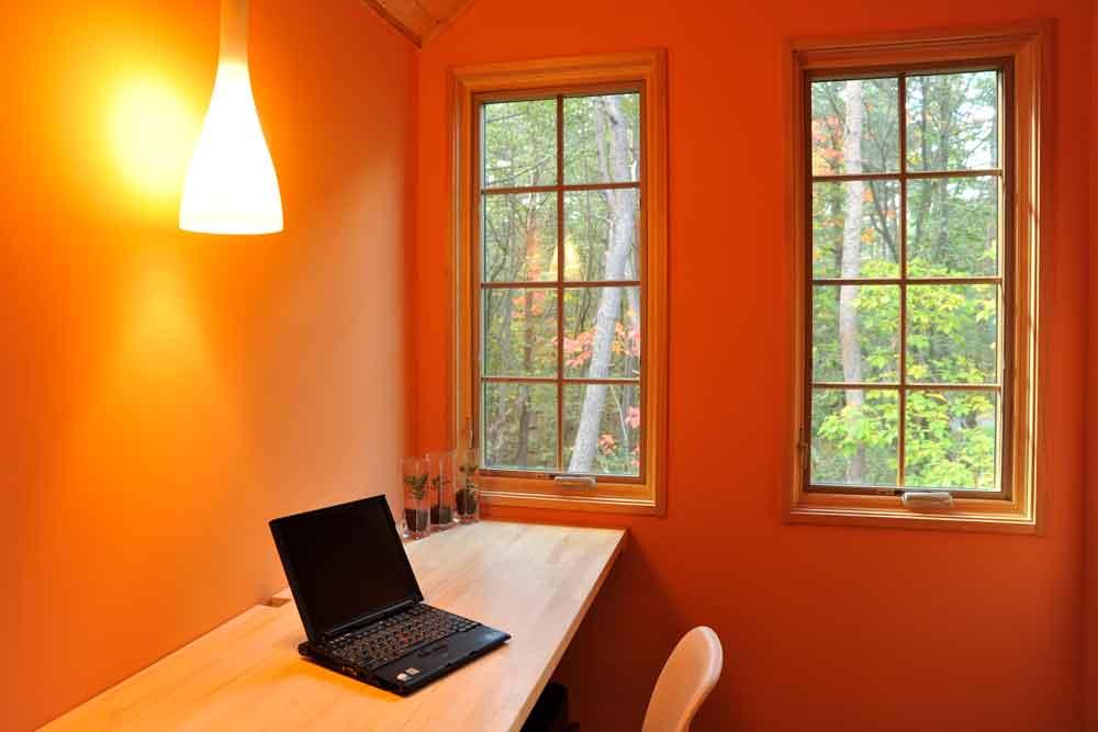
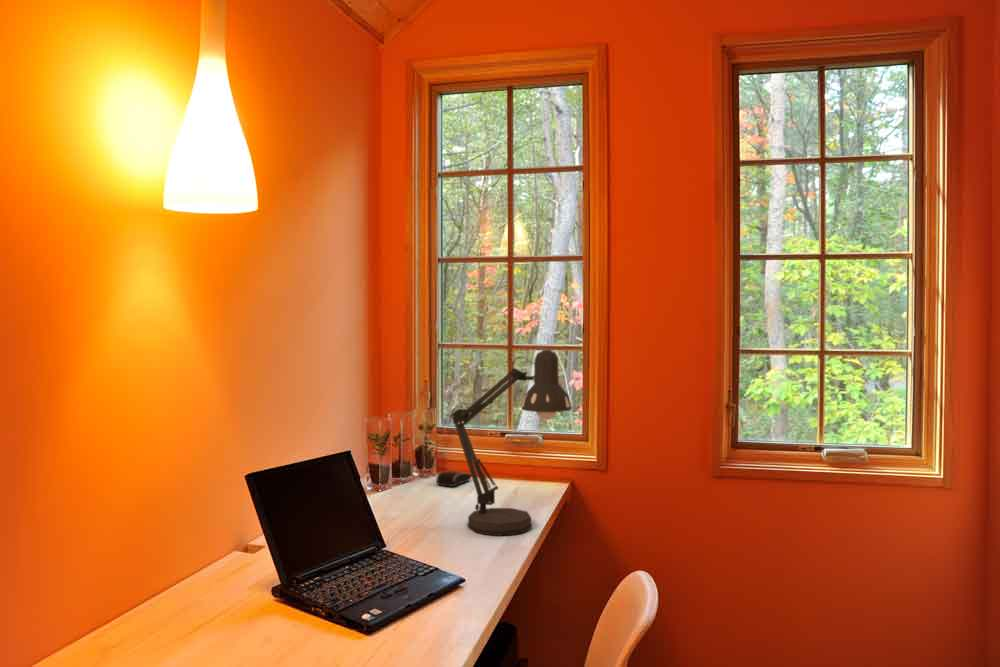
+ computer mouse [436,470,472,488]
+ desk lamp [450,349,573,537]
